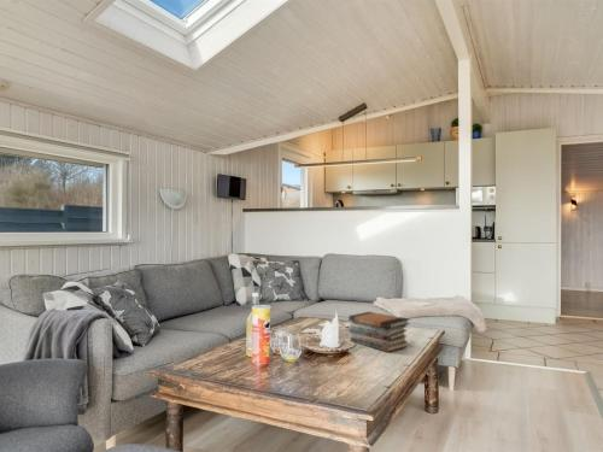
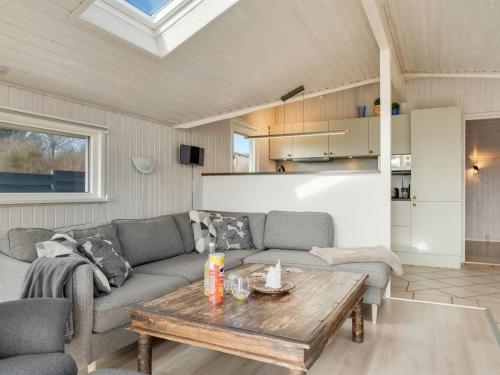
- book stack [347,311,411,353]
